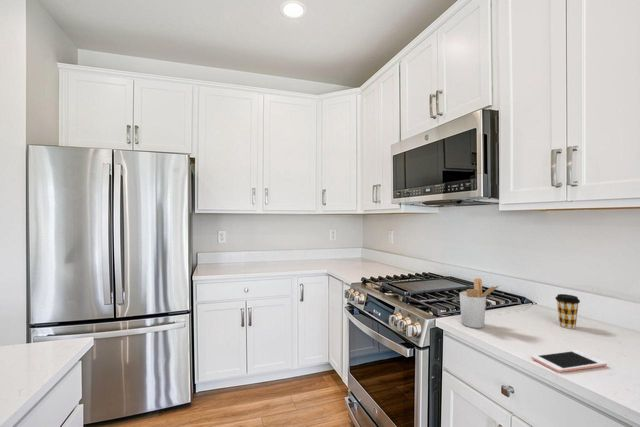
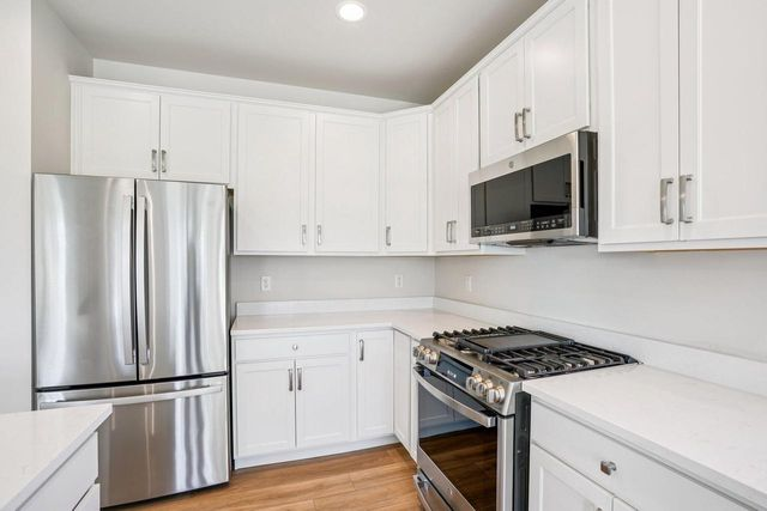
- utensil holder [459,277,502,329]
- coffee cup [554,293,581,330]
- cell phone [531,349,608,373]
